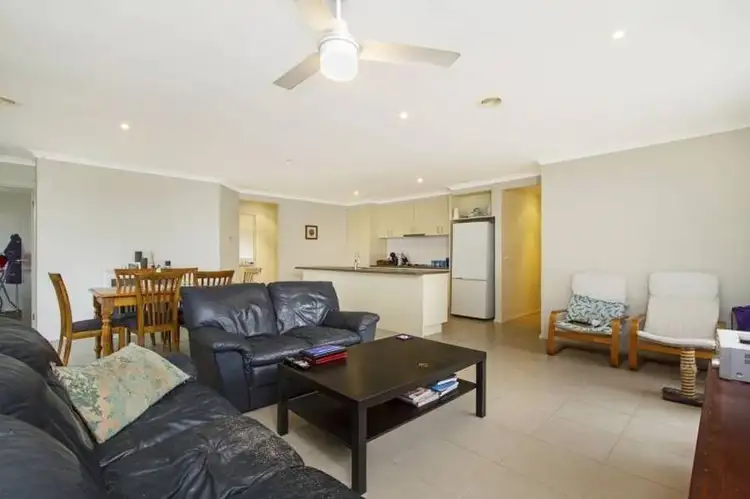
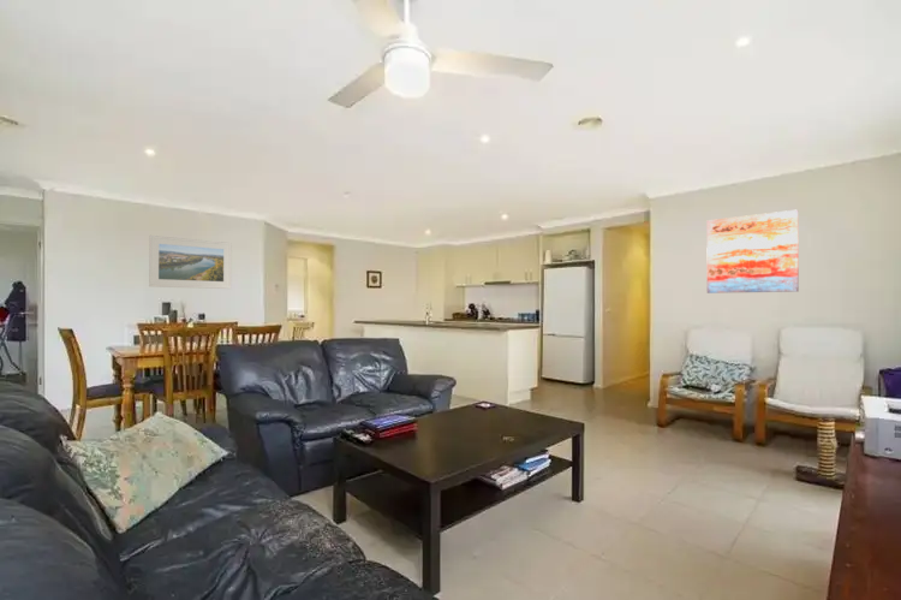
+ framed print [148,234,233,290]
+ wall art [705,208,800,295]
